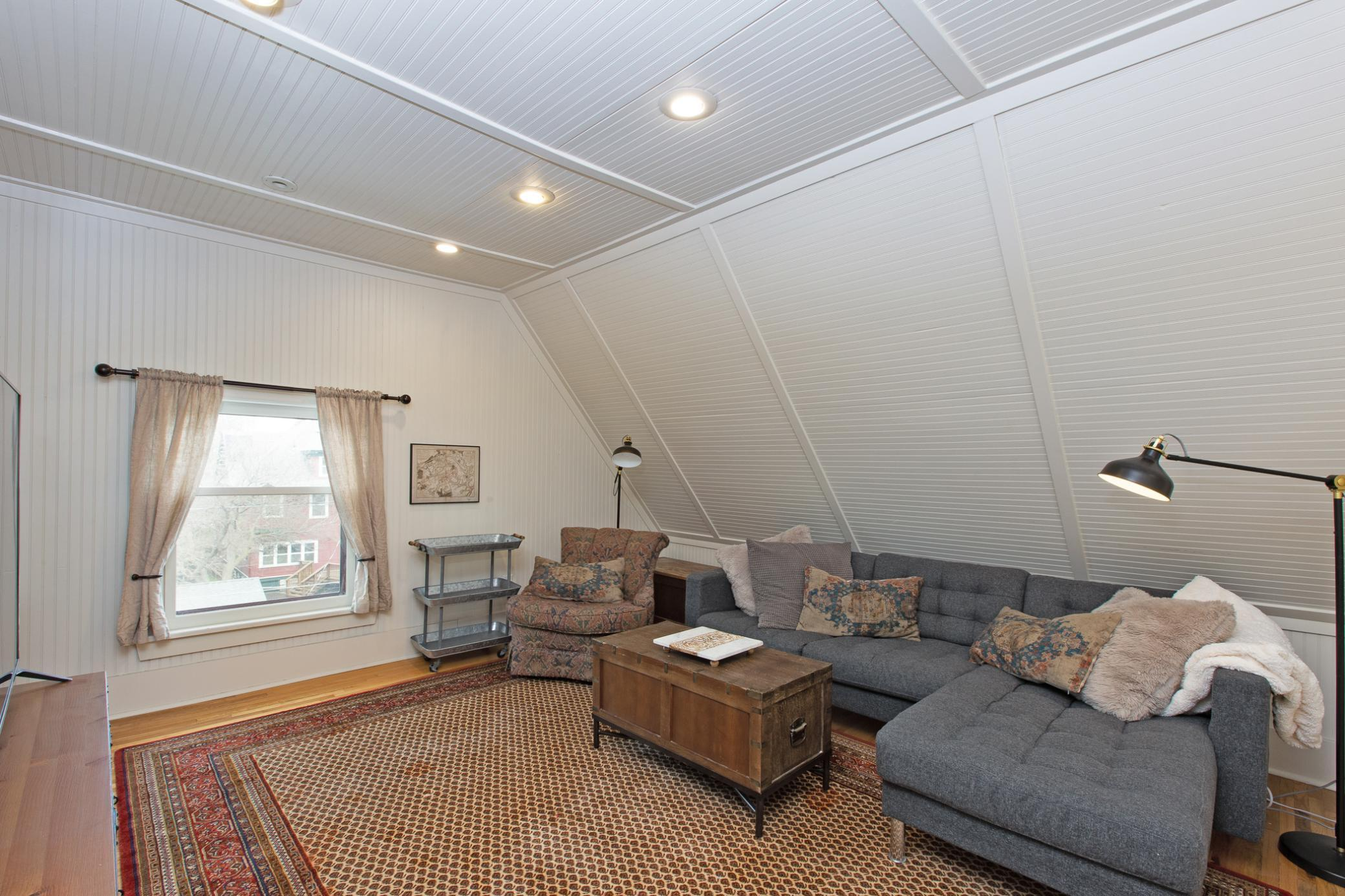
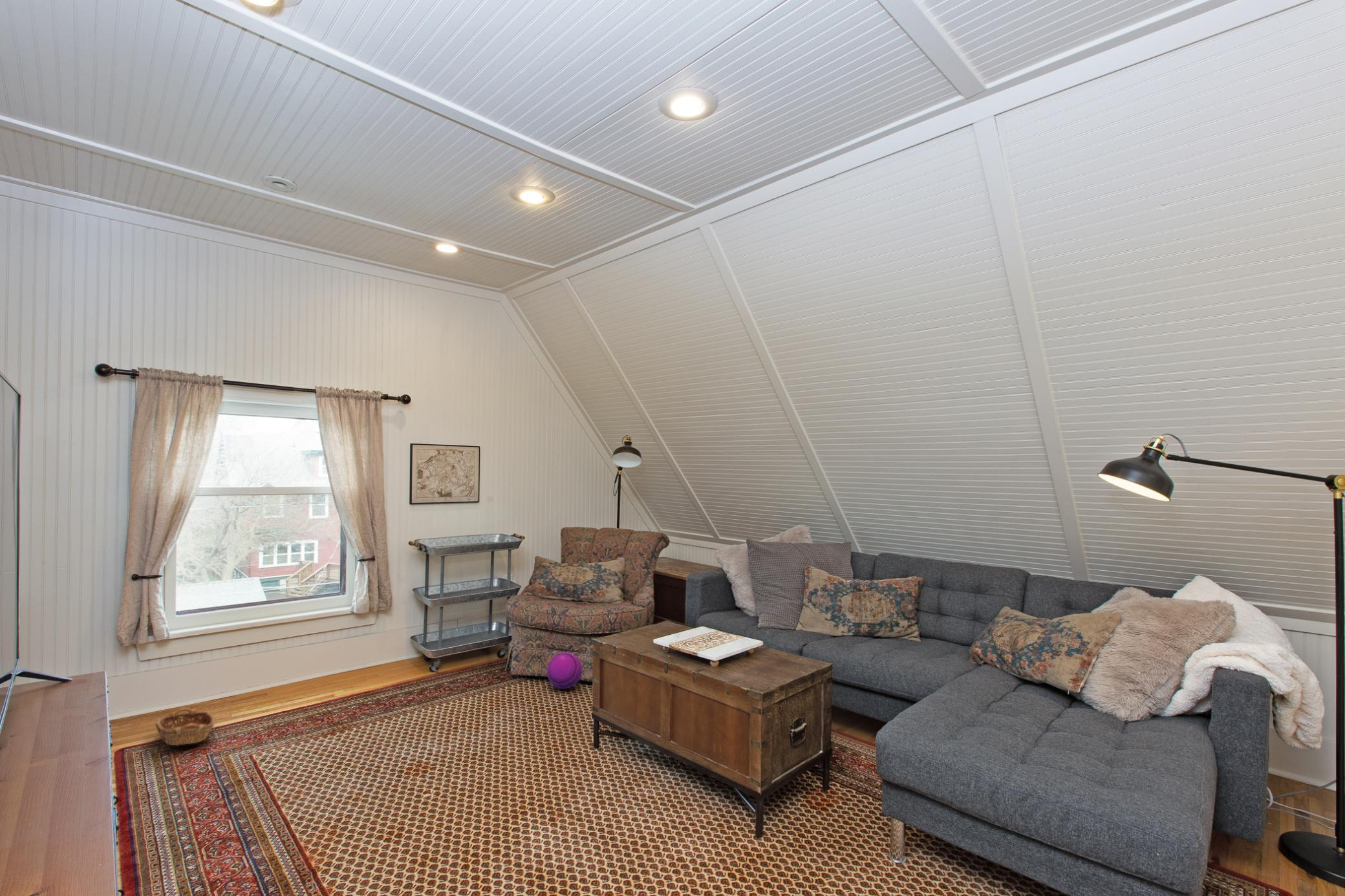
+ ball [546,652,583,690]
+ basket [155,707,215,746]
